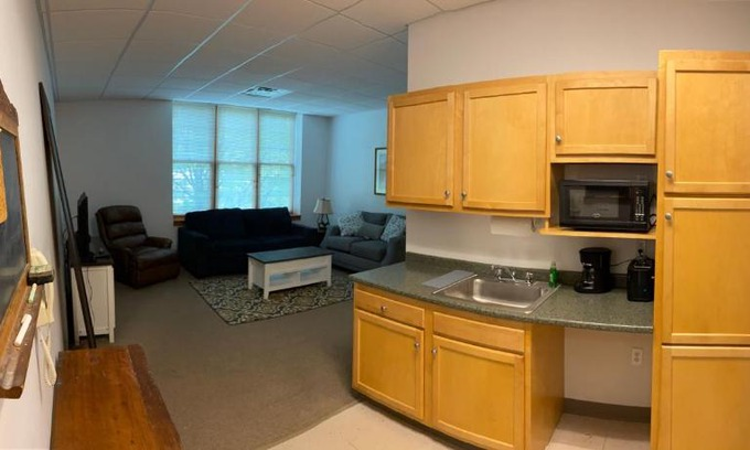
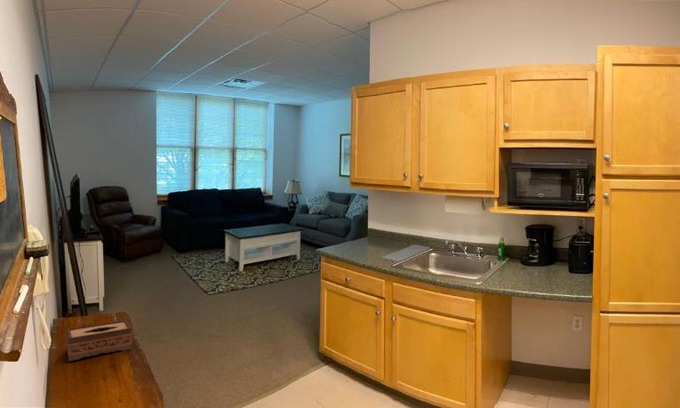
+ tissue box [66,319,133,362]
